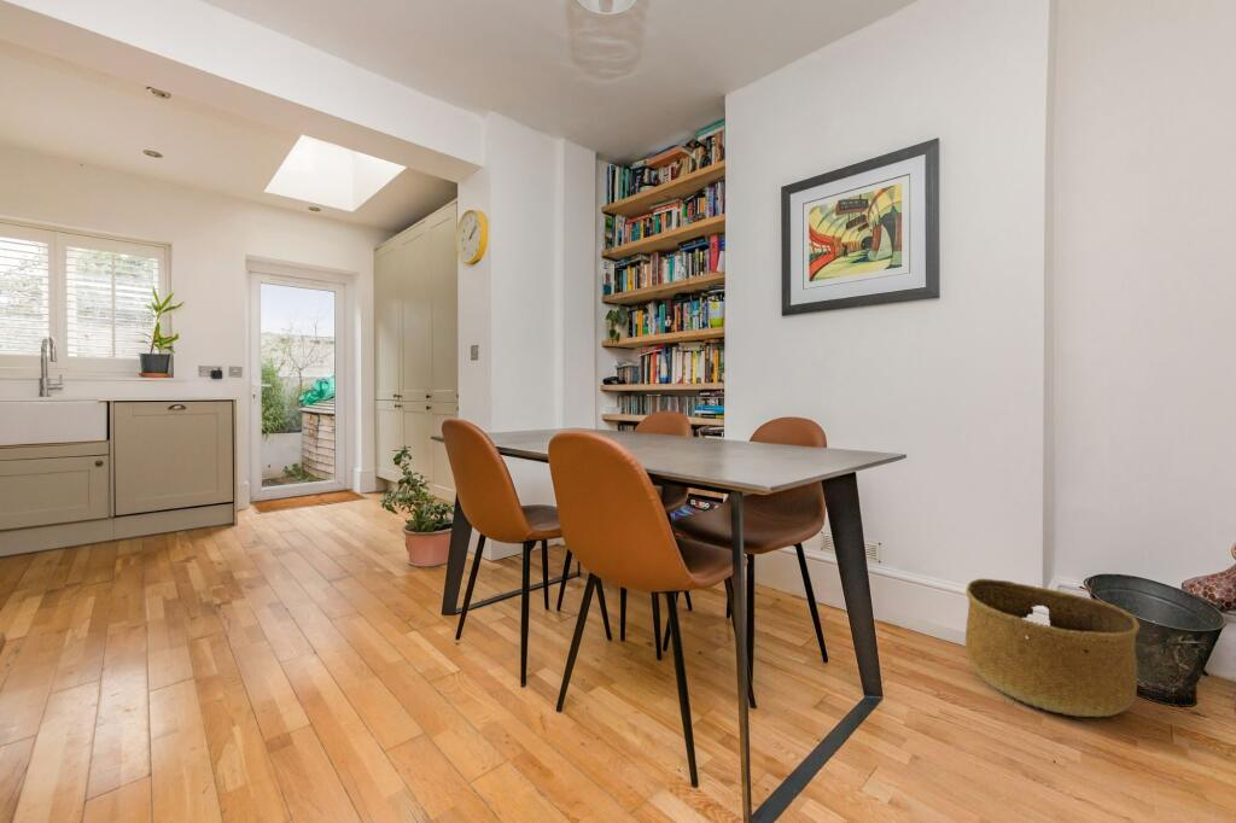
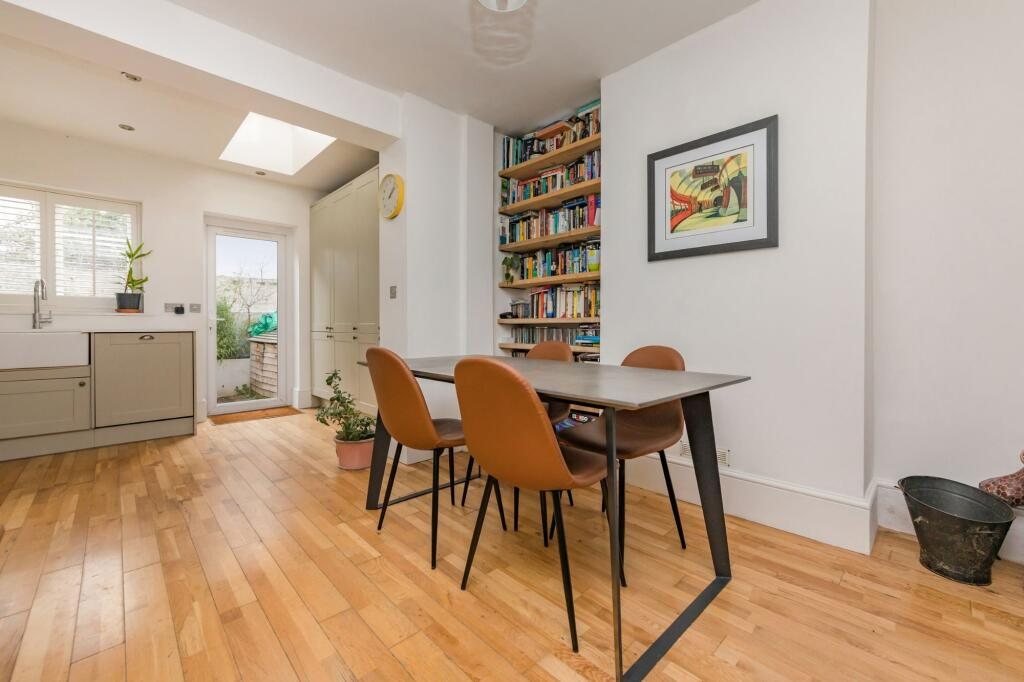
- basket [964,578,1141,718]
